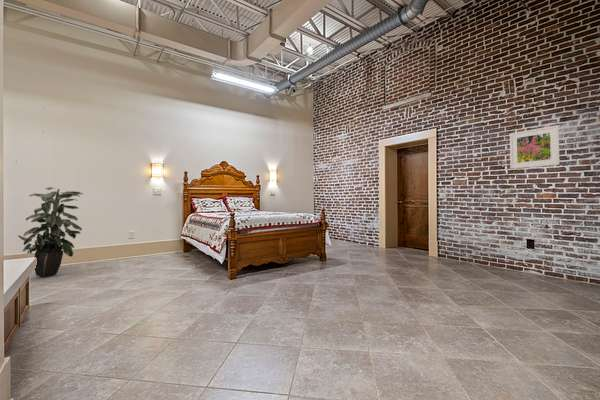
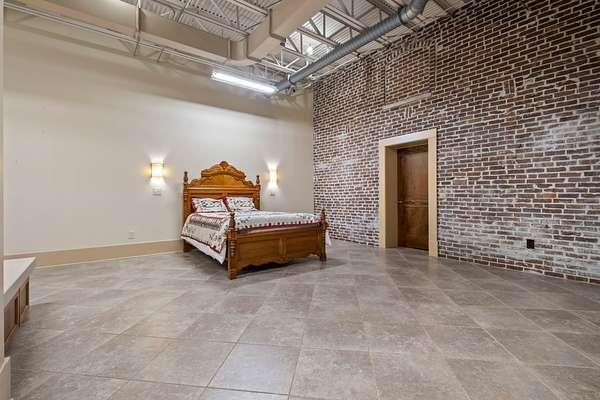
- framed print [509,124,560,170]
- indoor plant [17,186,84,278]
